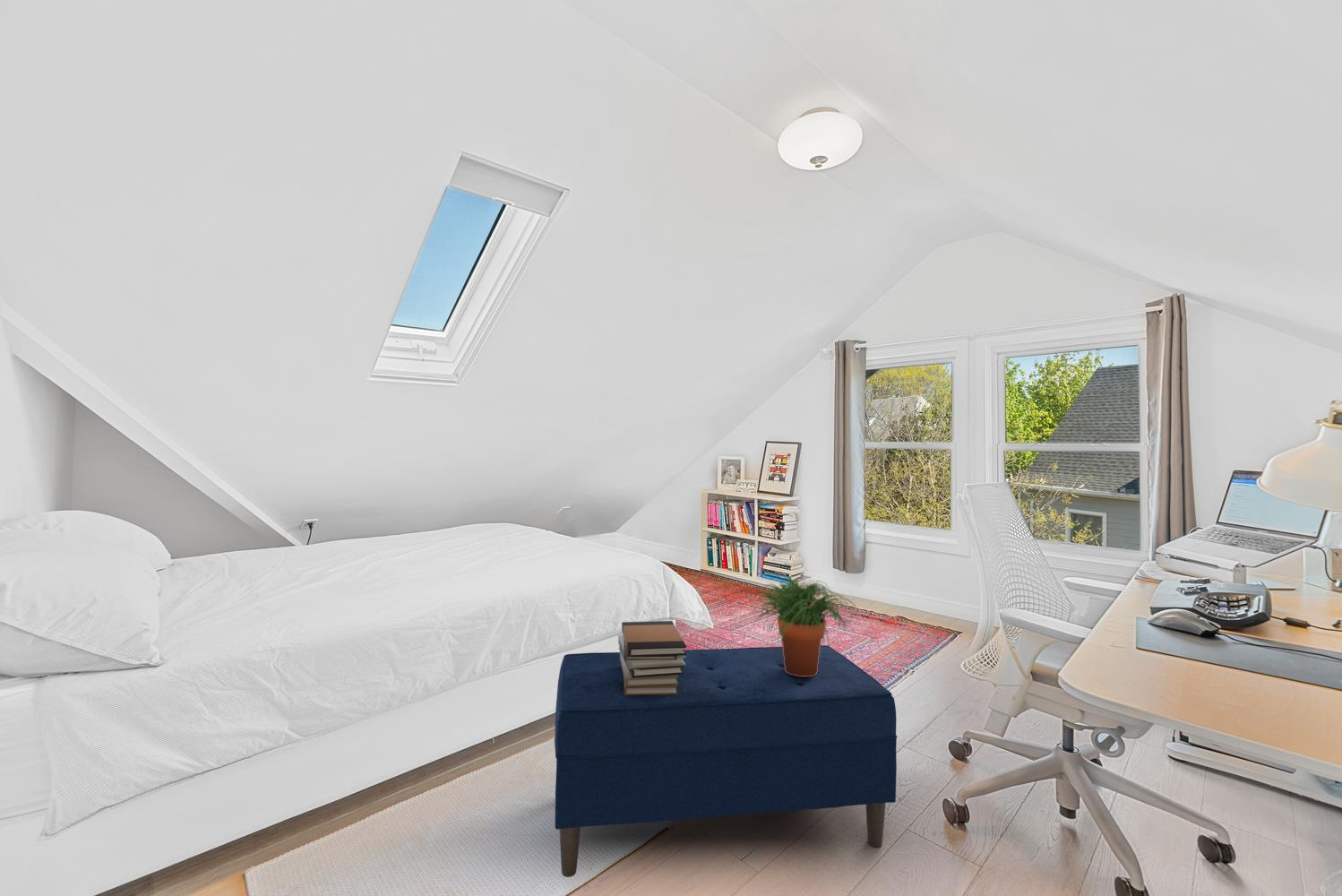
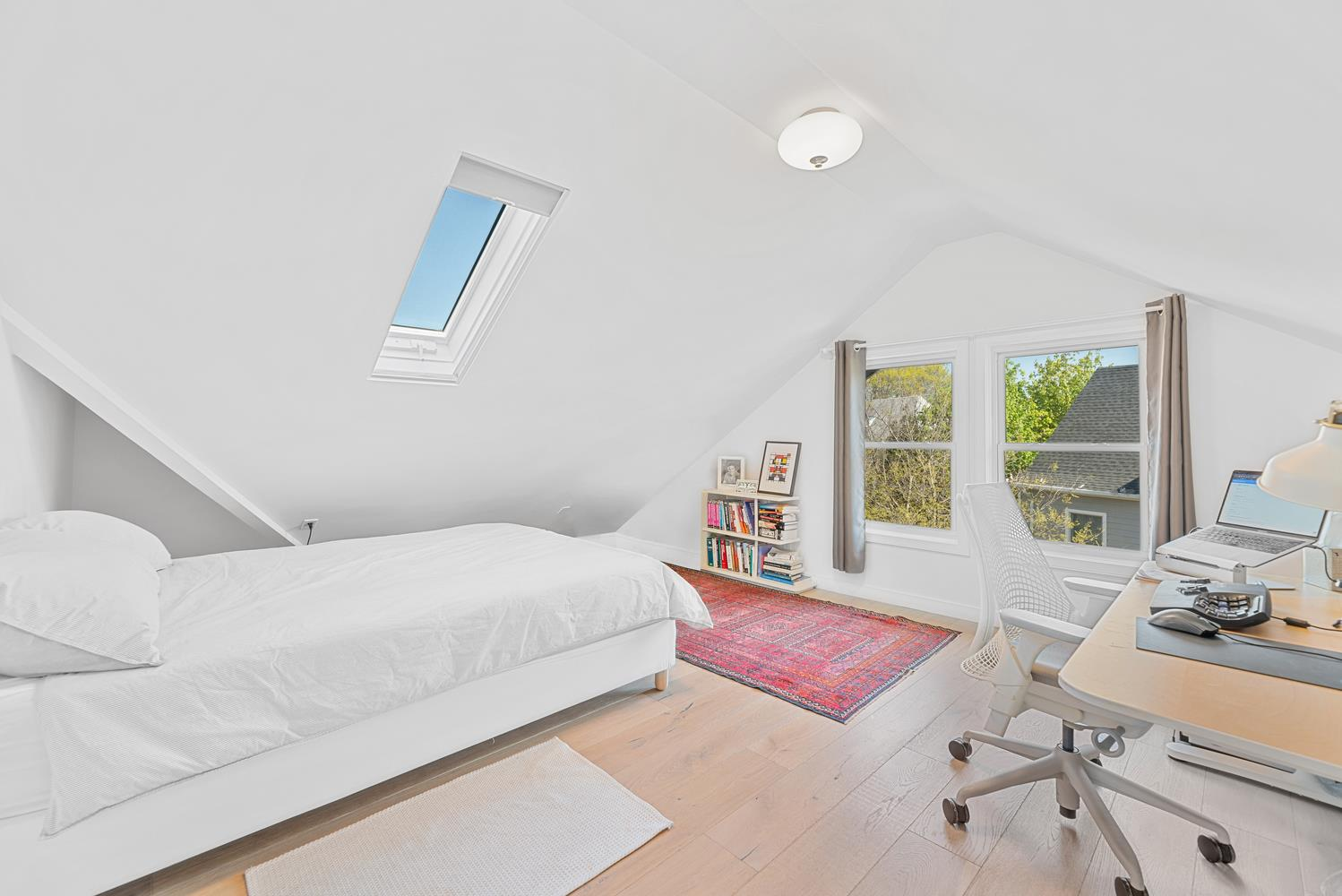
- book stack [617,620,687,695]
- potted plant [750,577,860,676]
- bench [554,644,898,878]
